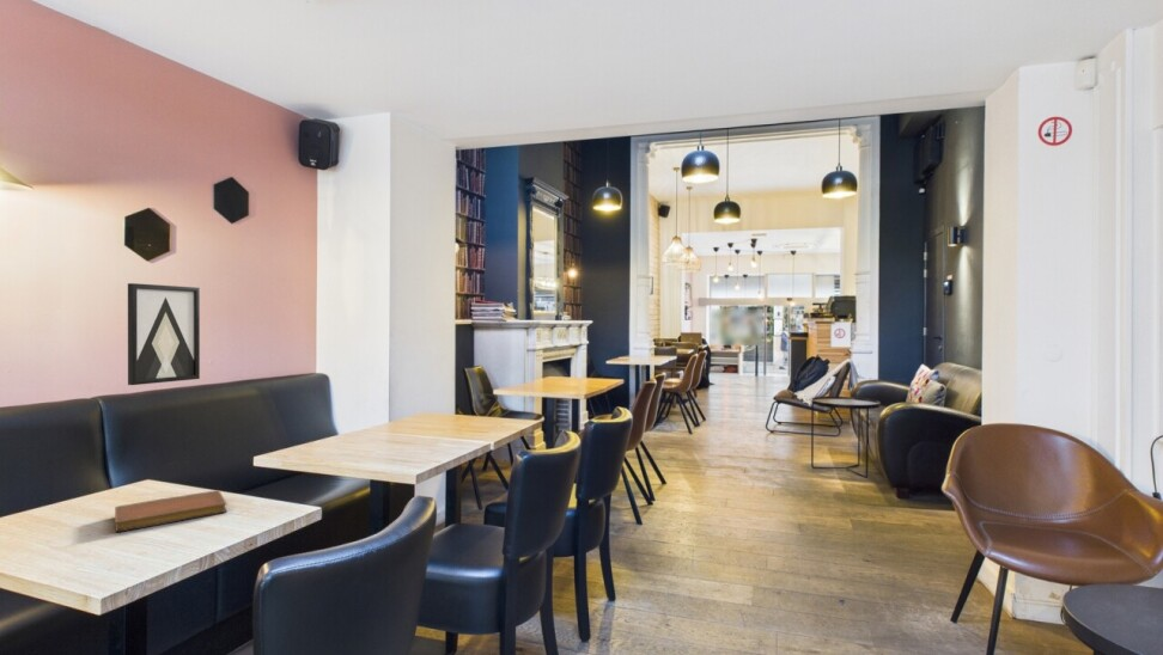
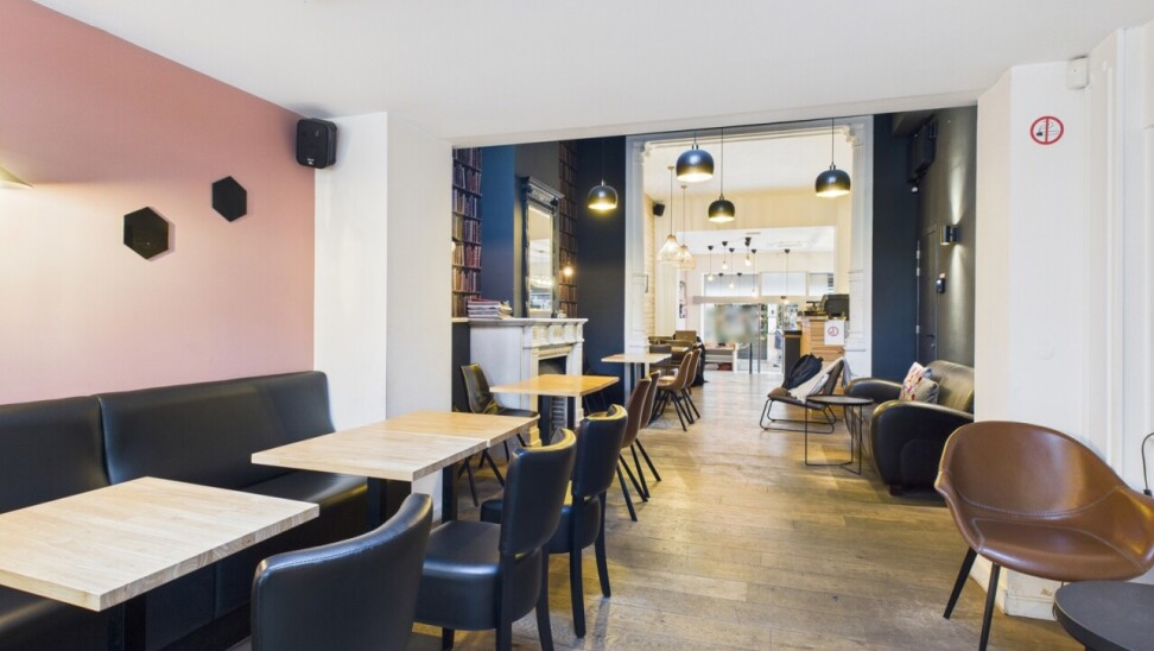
- wall art [127,282,201,386]
- notebook [114,489,229,533]
